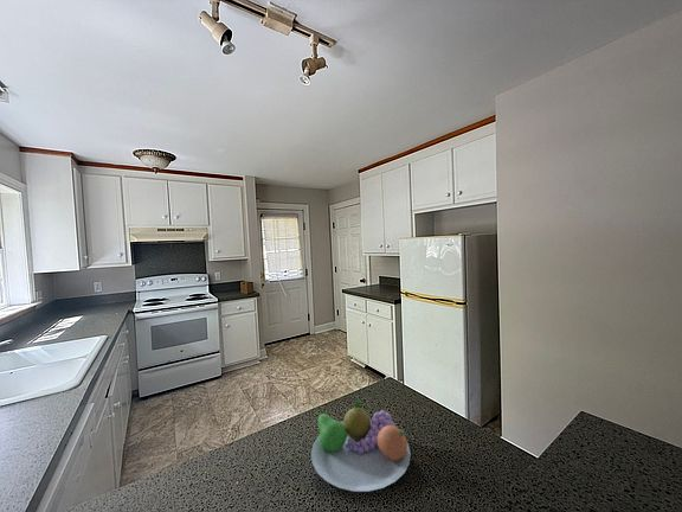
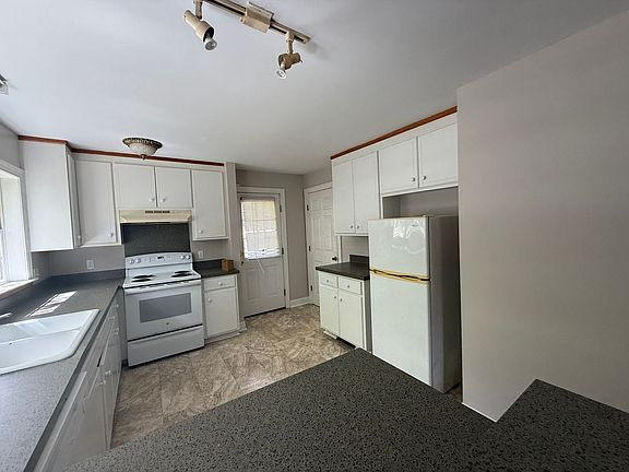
- fruit bowl [310,399,412,493]
